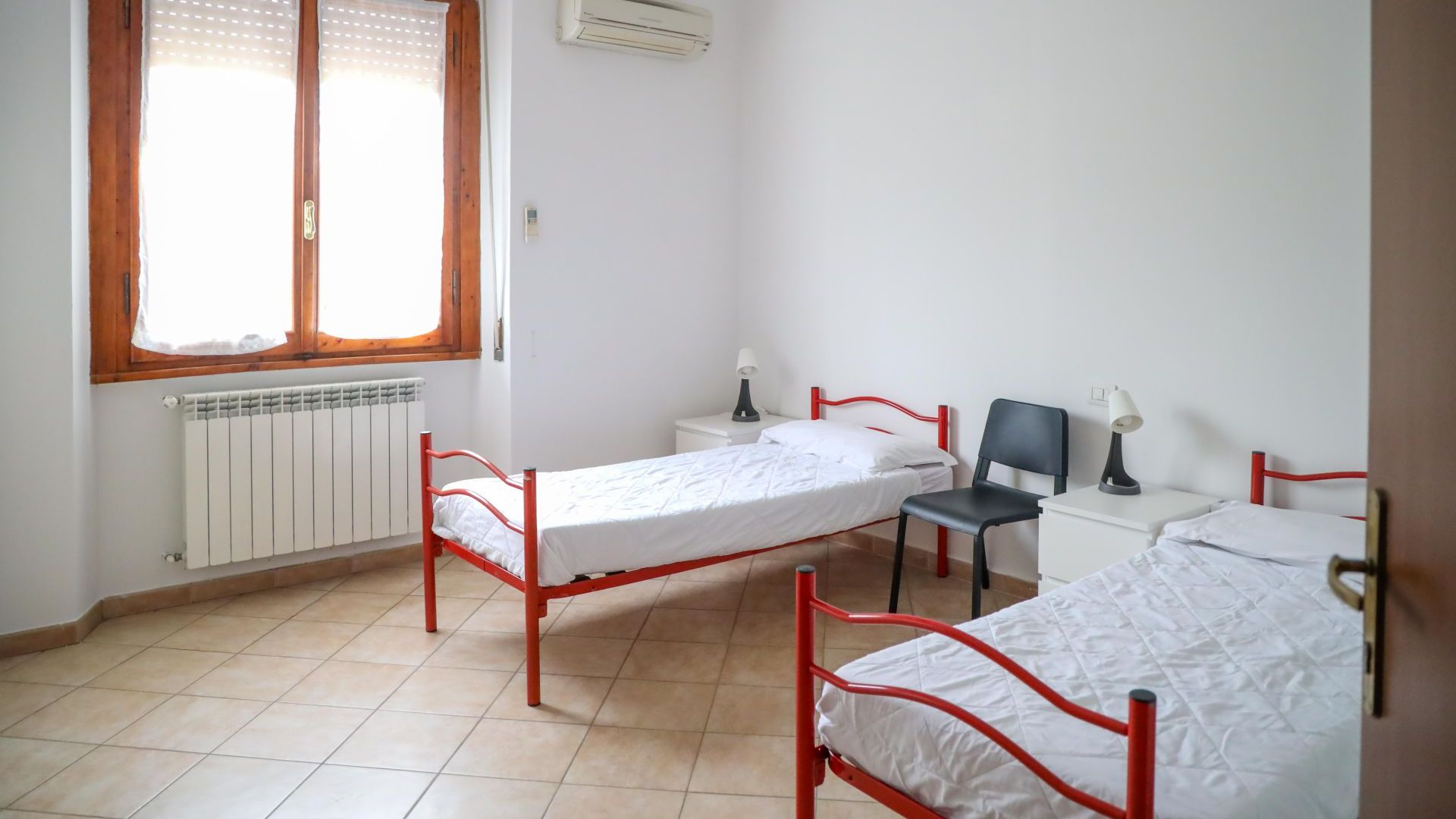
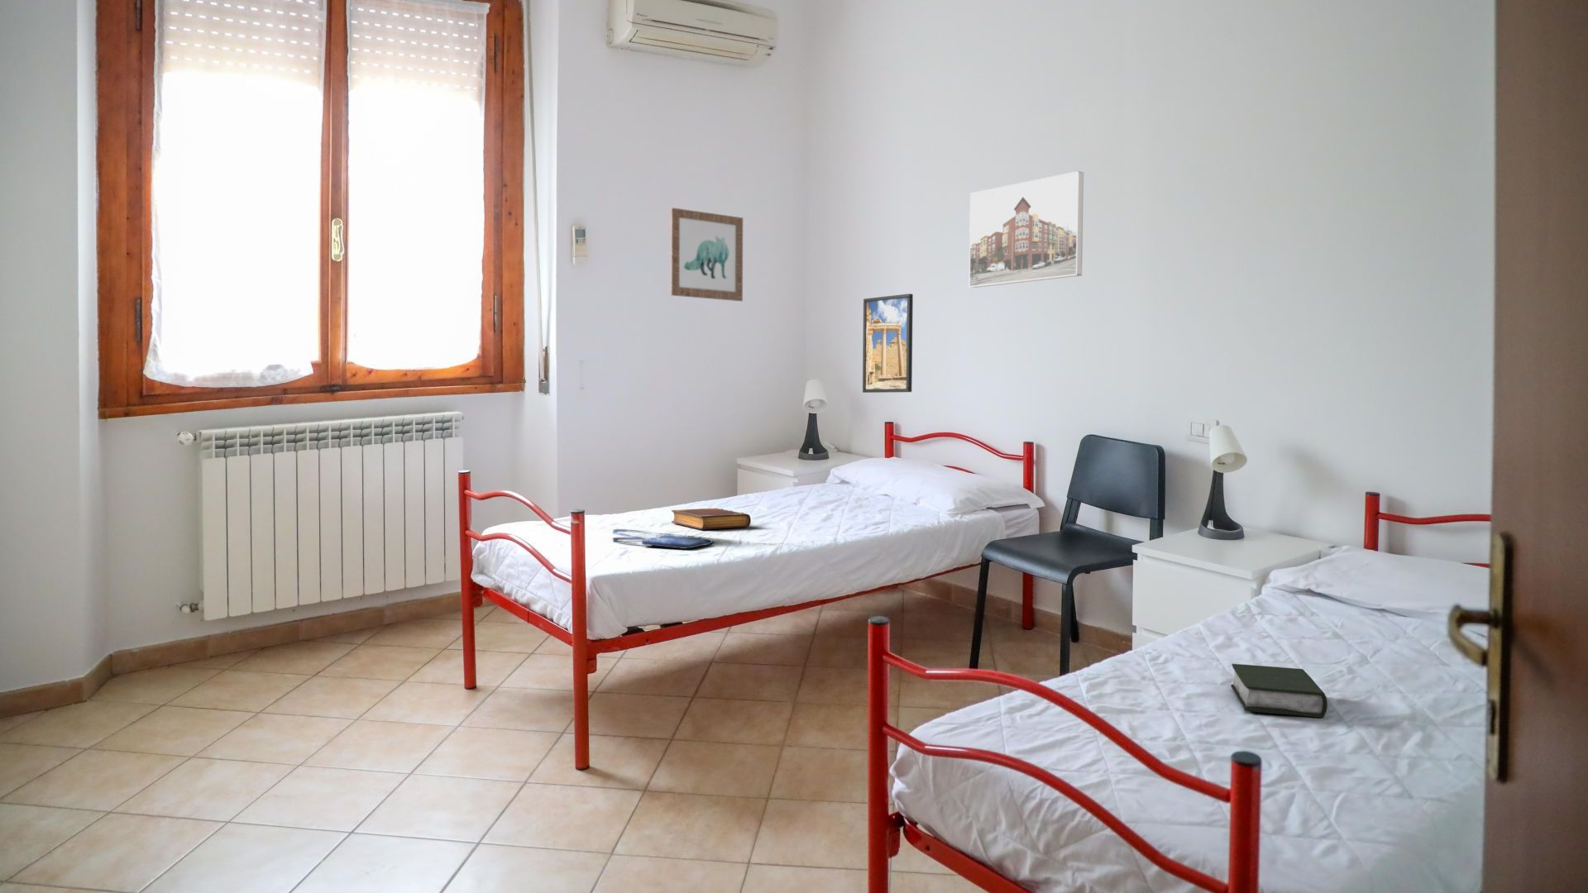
+ book [671,508,751,531]
+ book [1230,663,1328,719]
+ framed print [969,170,1084,289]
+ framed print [862,292,914,394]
+ wall art [670,207,744,302]
+ shopping bag [611,529,713,550]
